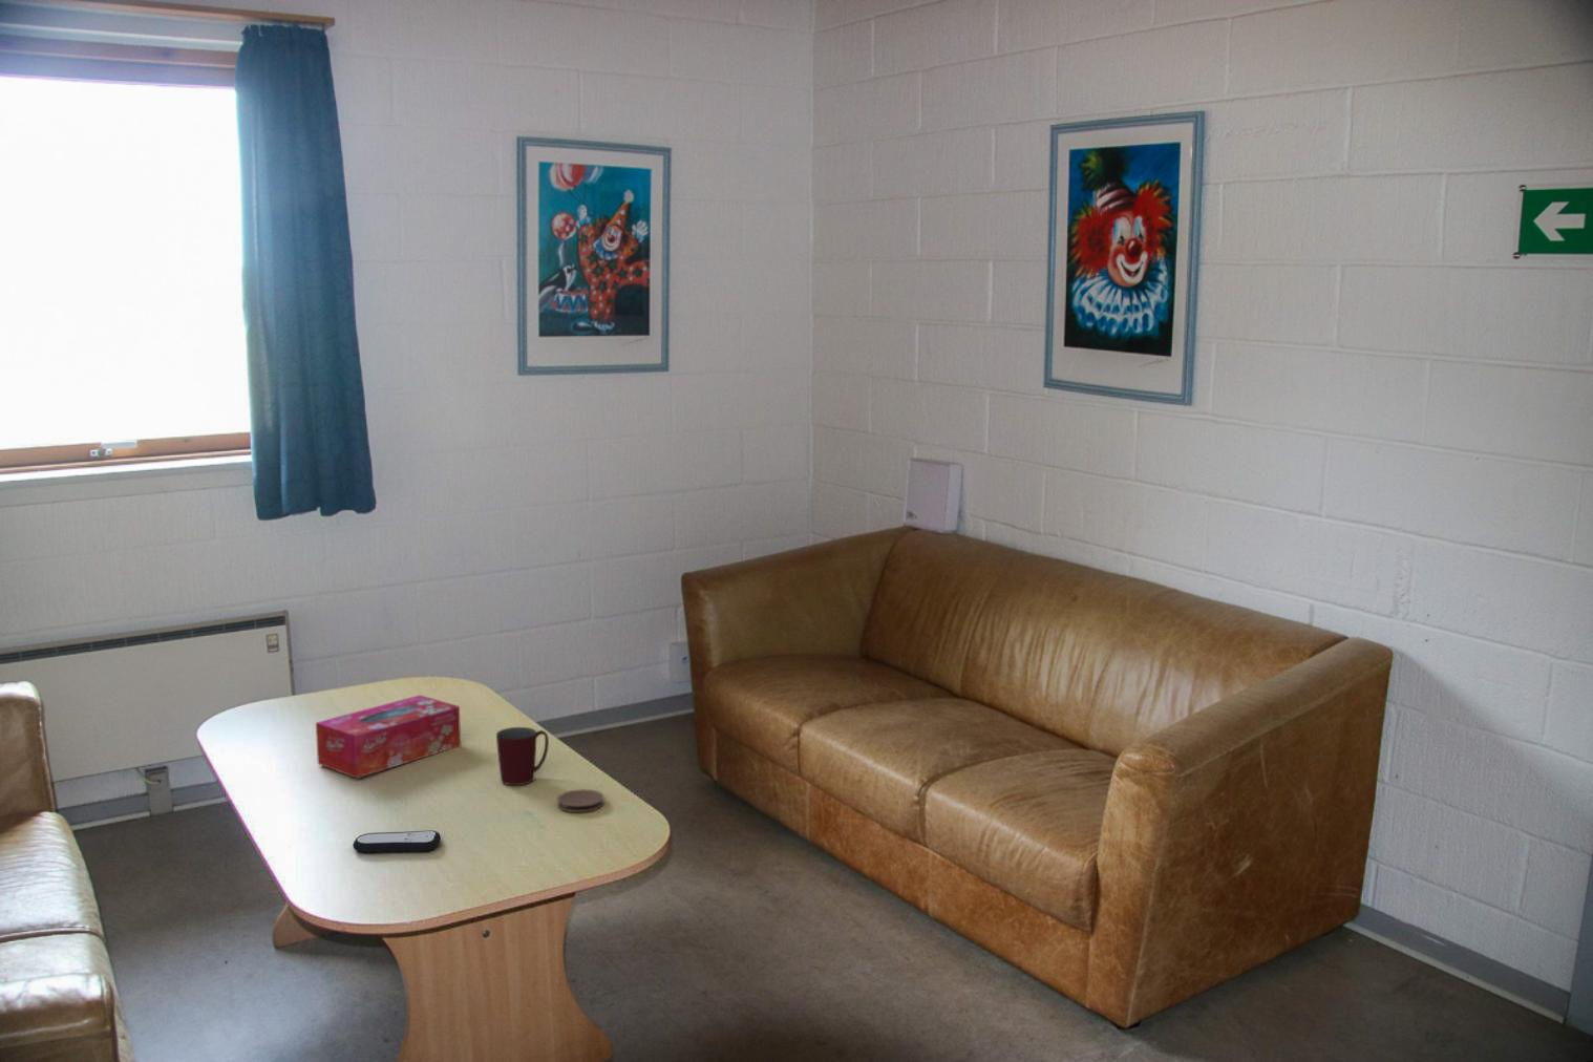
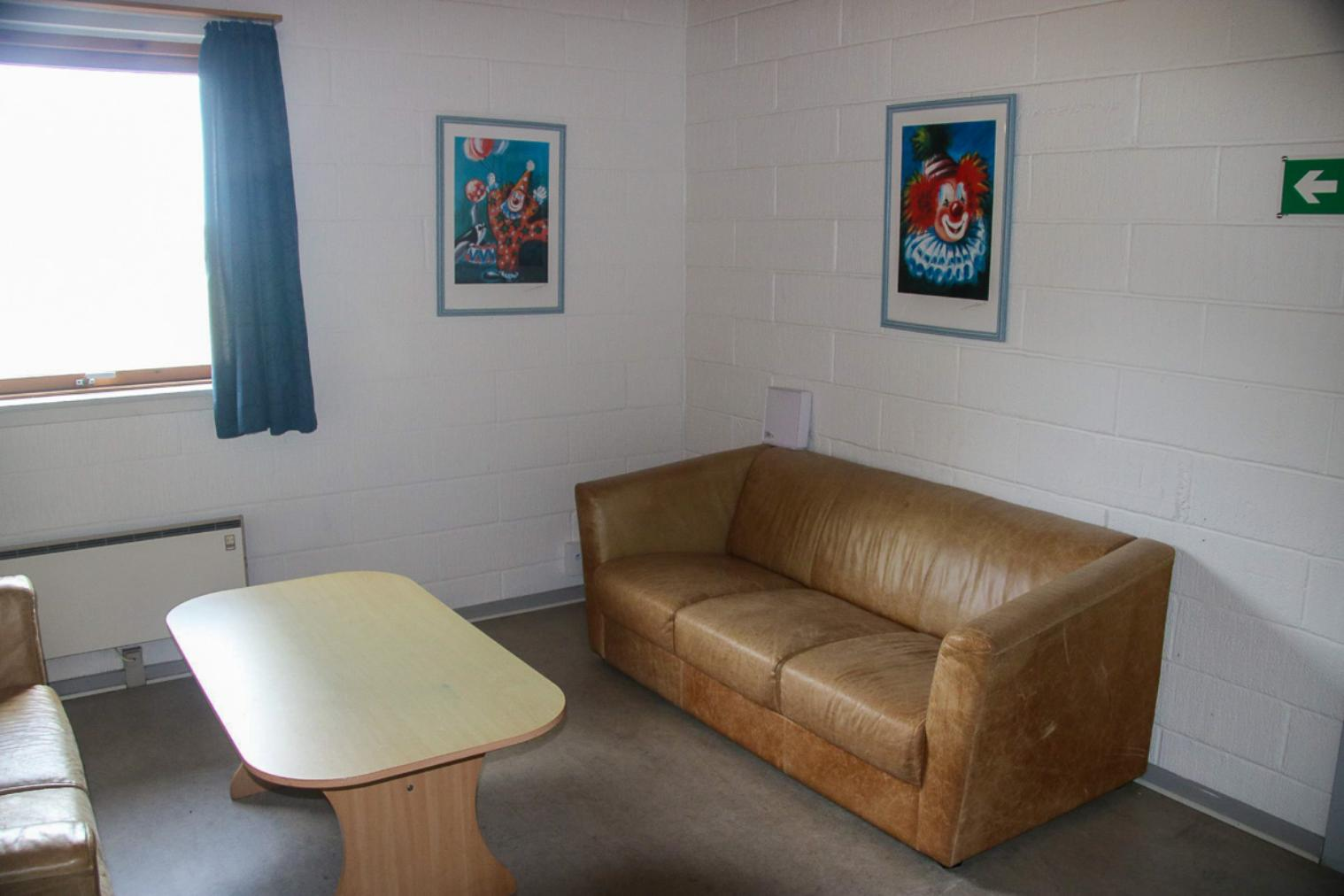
- mug [495,727,550,786]
- tissue box [315,693,462,779]
- remote control [352,829,442,855]
- coaster [556,788,606,813]
